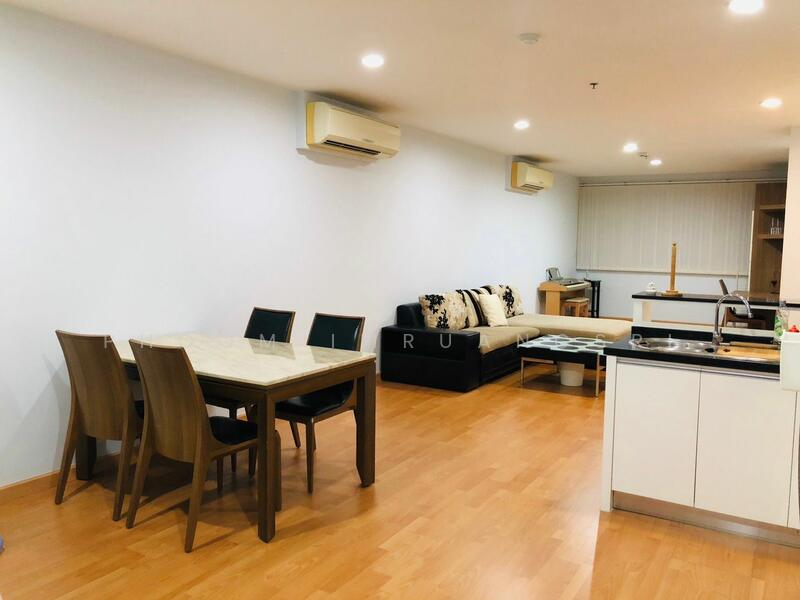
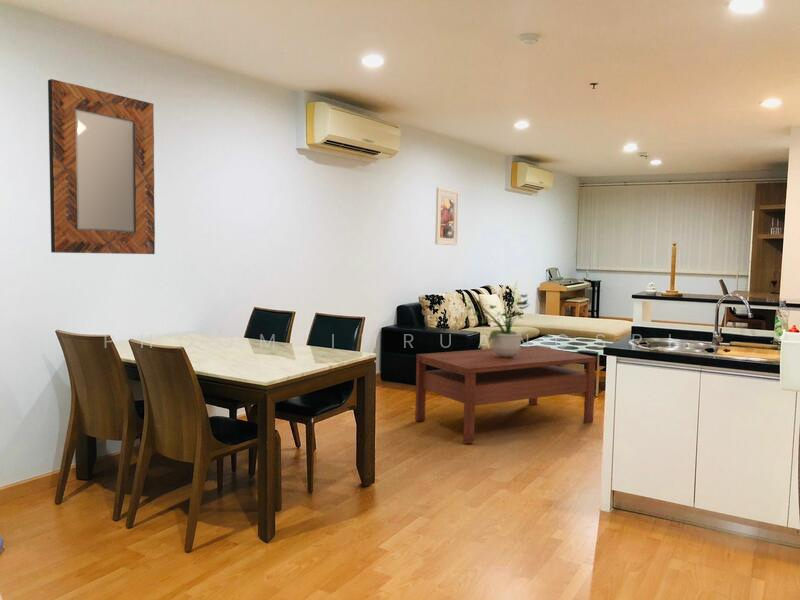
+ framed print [434,186,460,246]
+ coffee table [414,345,597,444]
+ potted plant [466,281,530,357]
+ home mirror [47,78,156,255]
